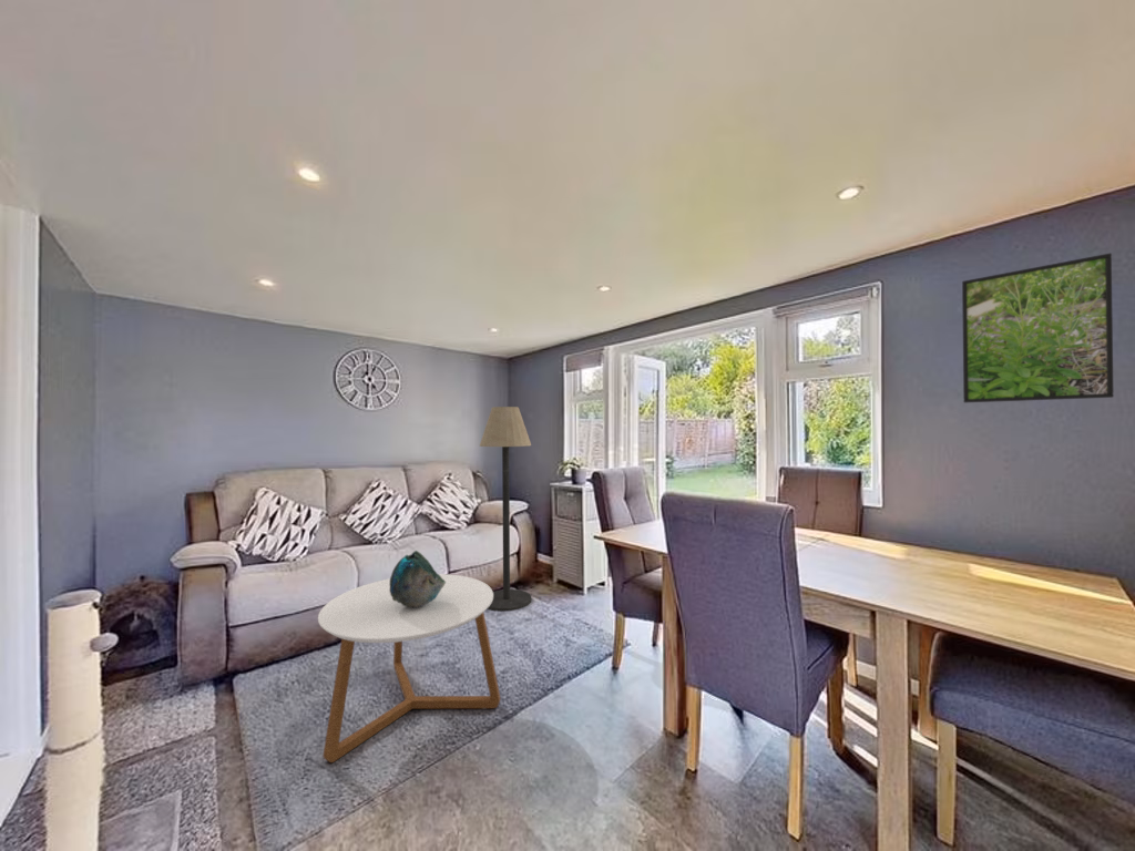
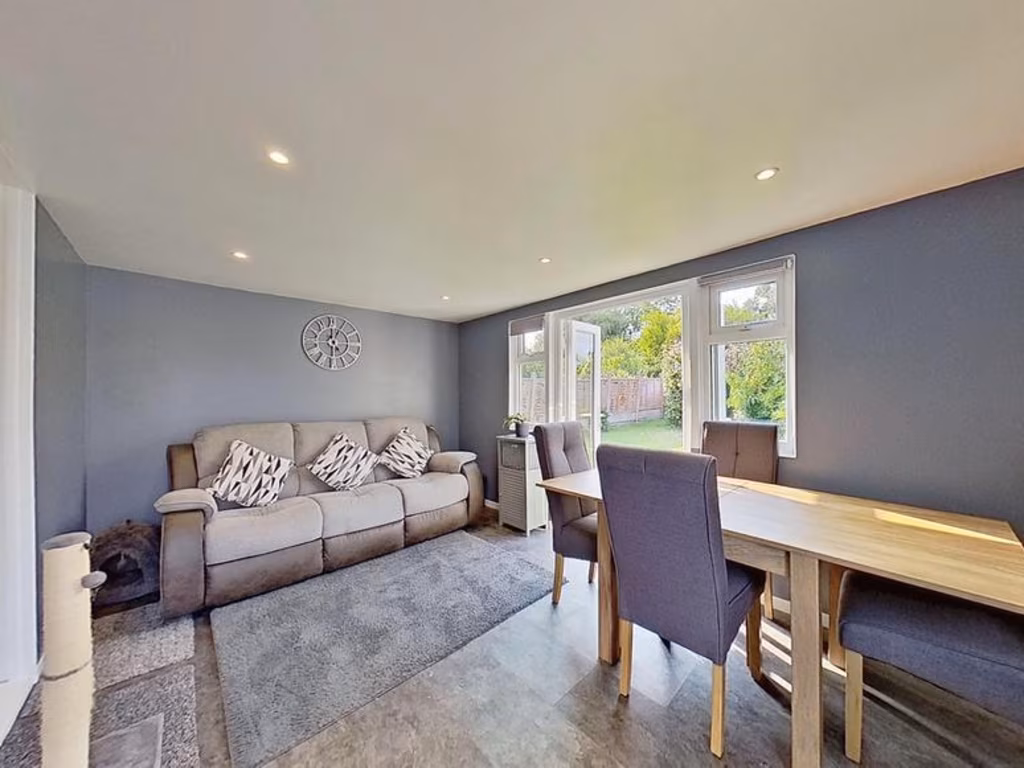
- decorative bowl [389,550,446,607]
- coffee table [317,573,501,763]
- floor lamp [479,406,533,613]
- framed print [961,253,1115,403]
